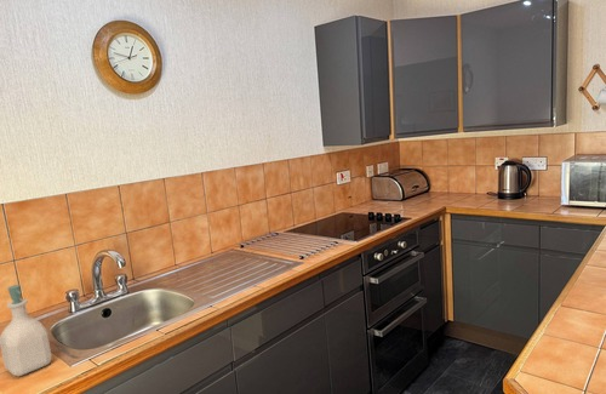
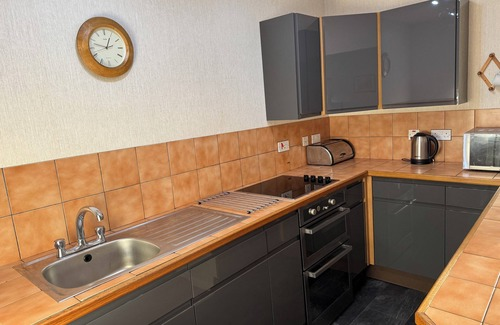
- soap bottle [0,284,52,377]
